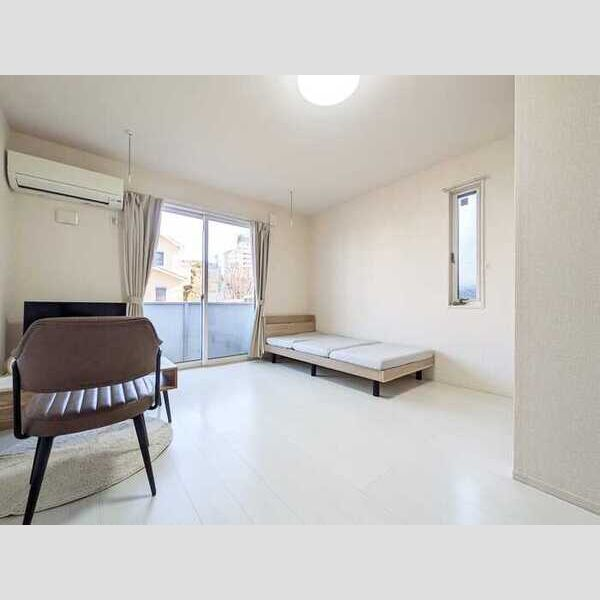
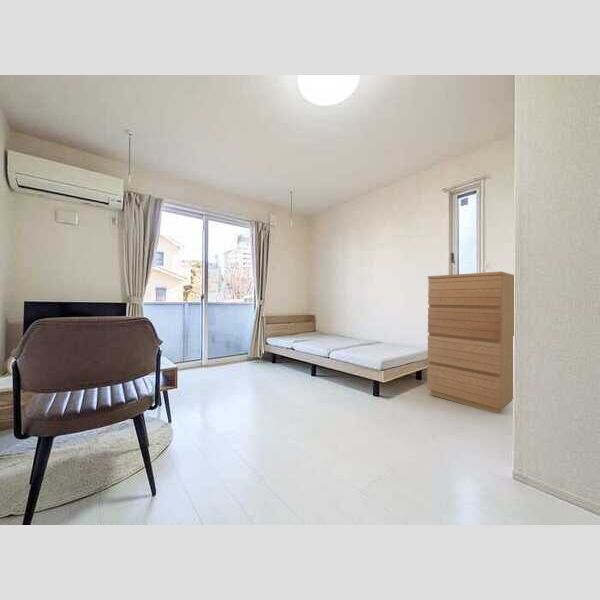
+ dresser [426,271,515,414]
